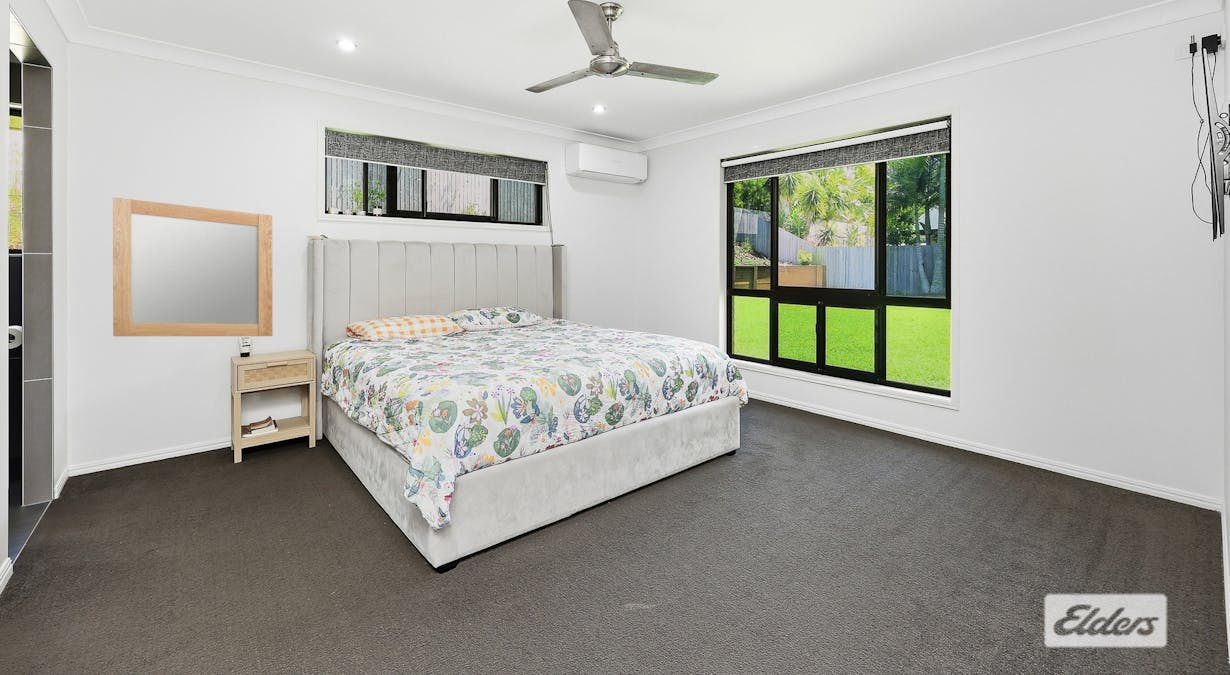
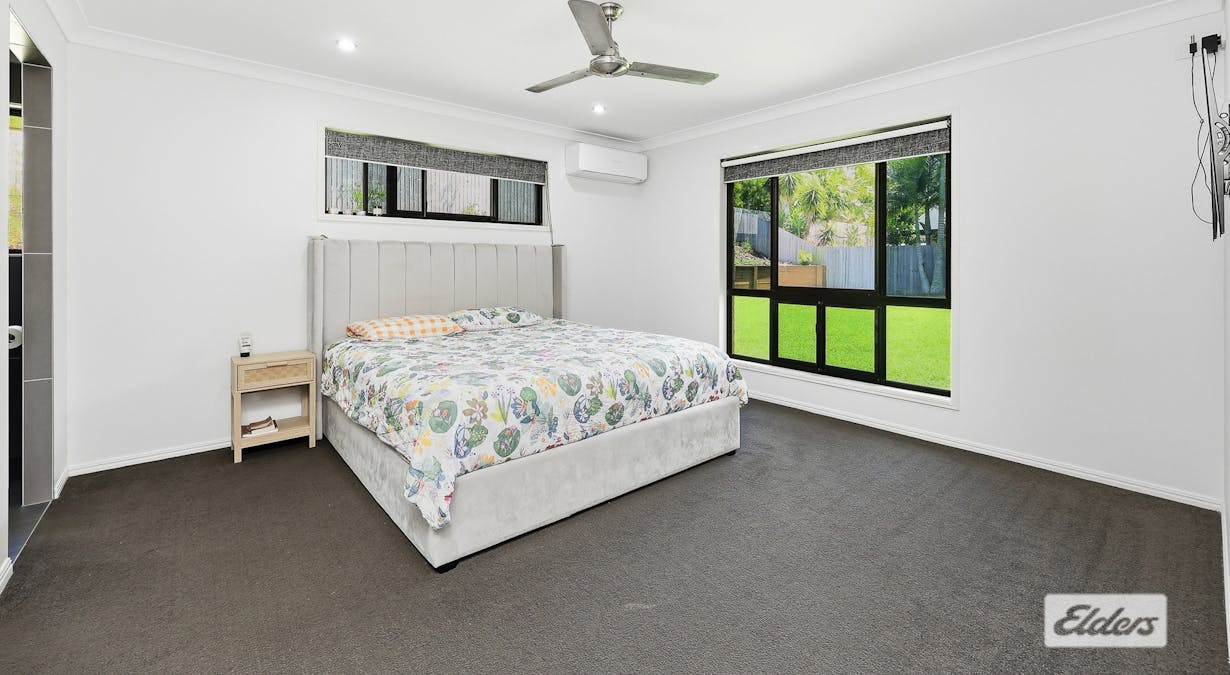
- home mirror [112,196,274,337]
